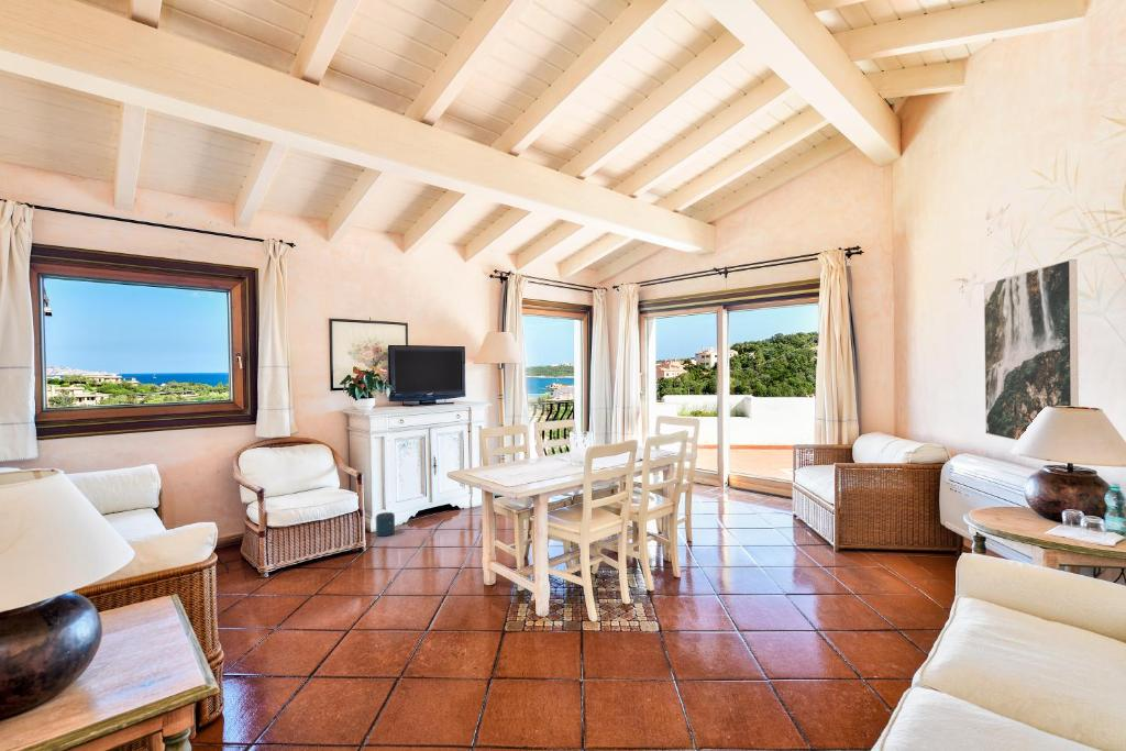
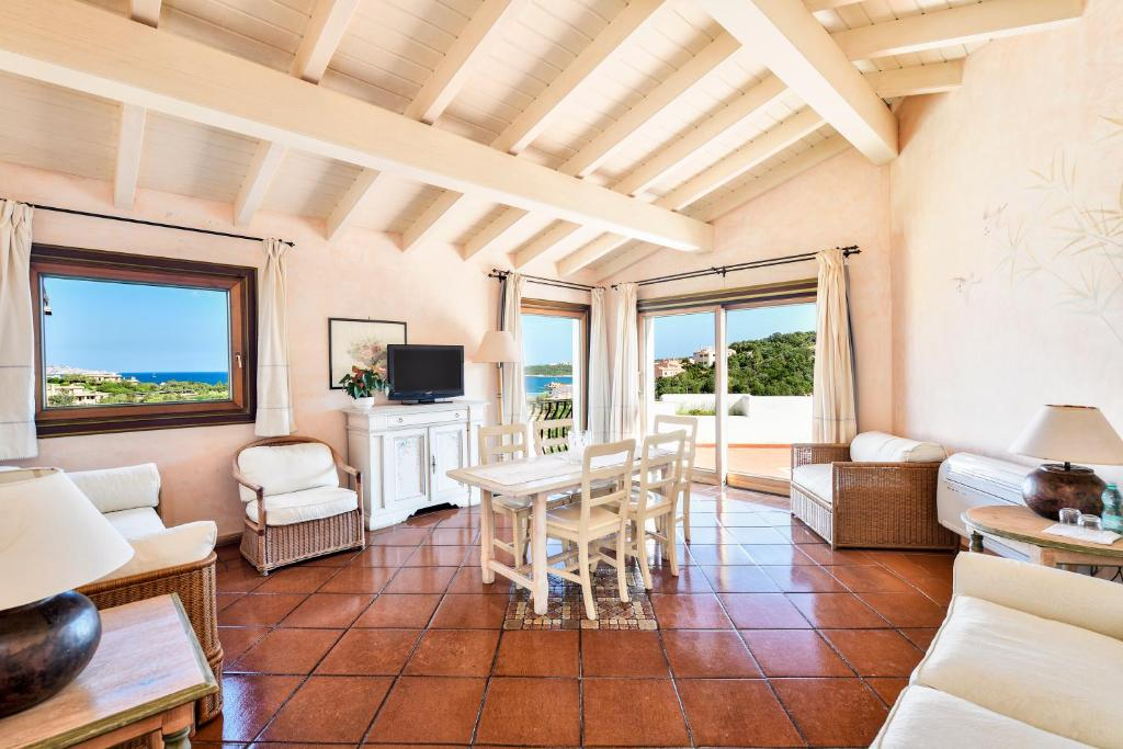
- speaker [375,511,396,538]
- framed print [983,258,1080,441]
